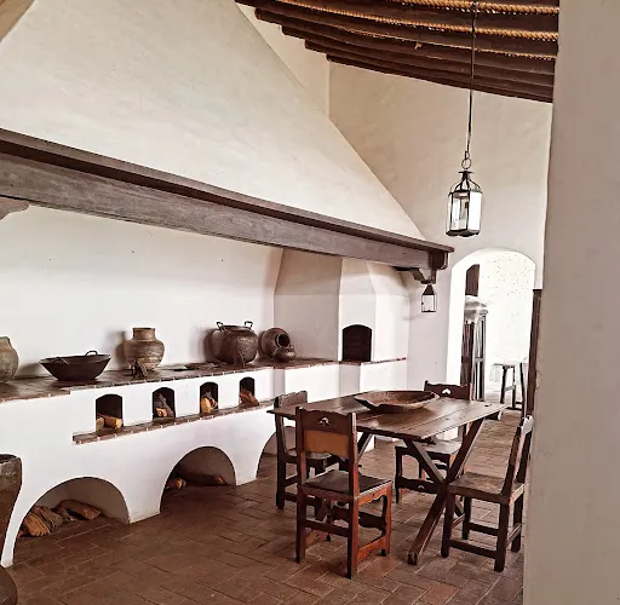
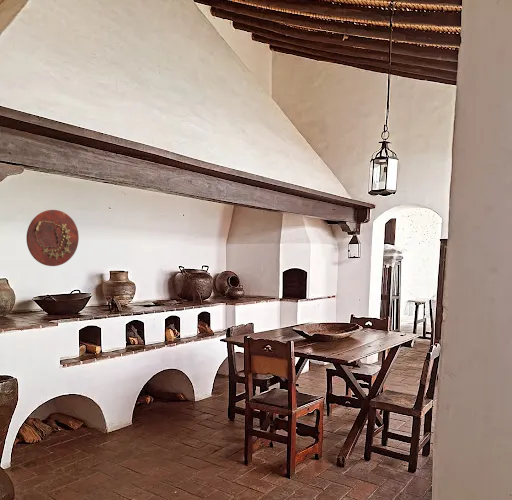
+ decorative platter [25,209,80,267]
